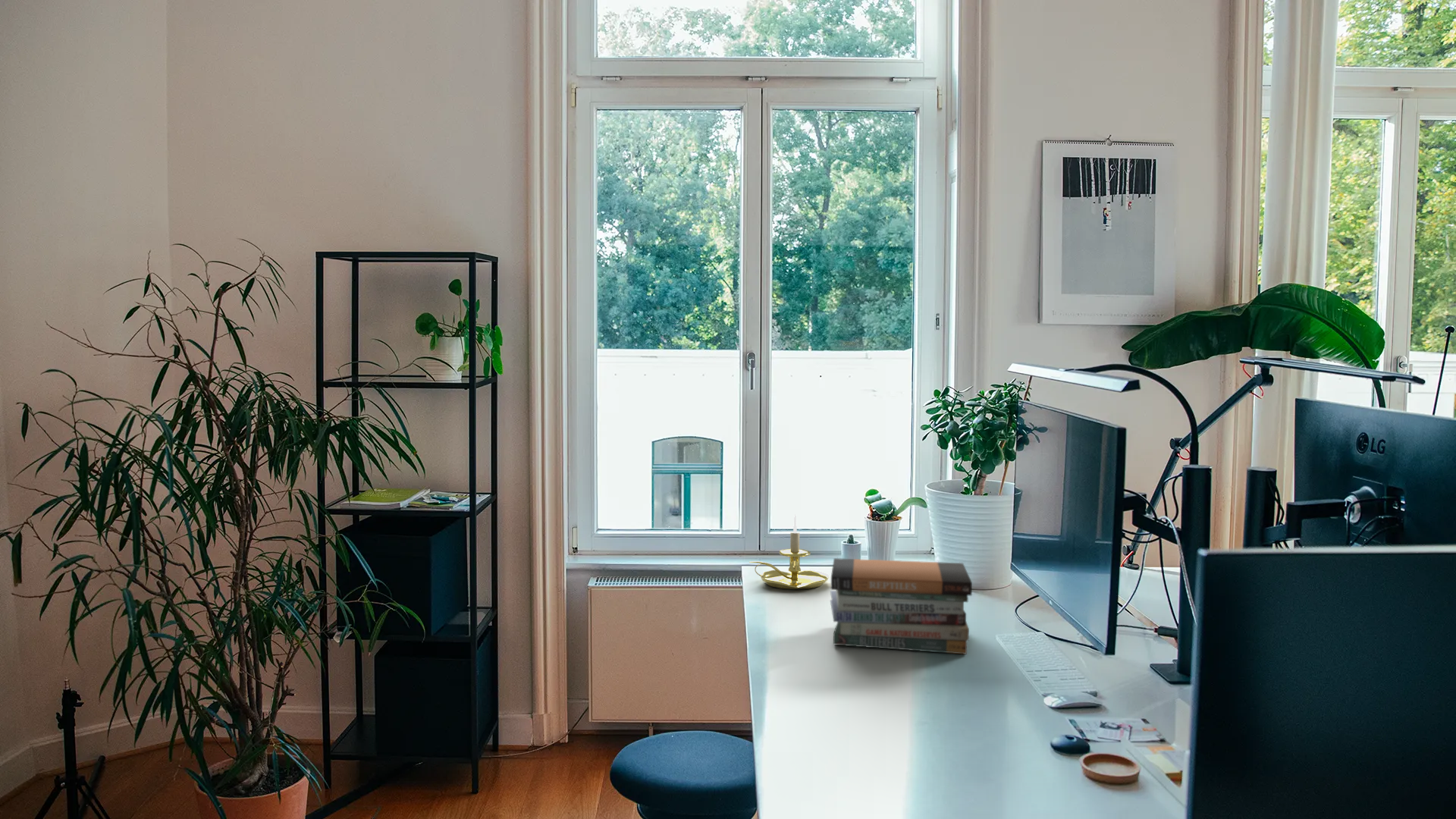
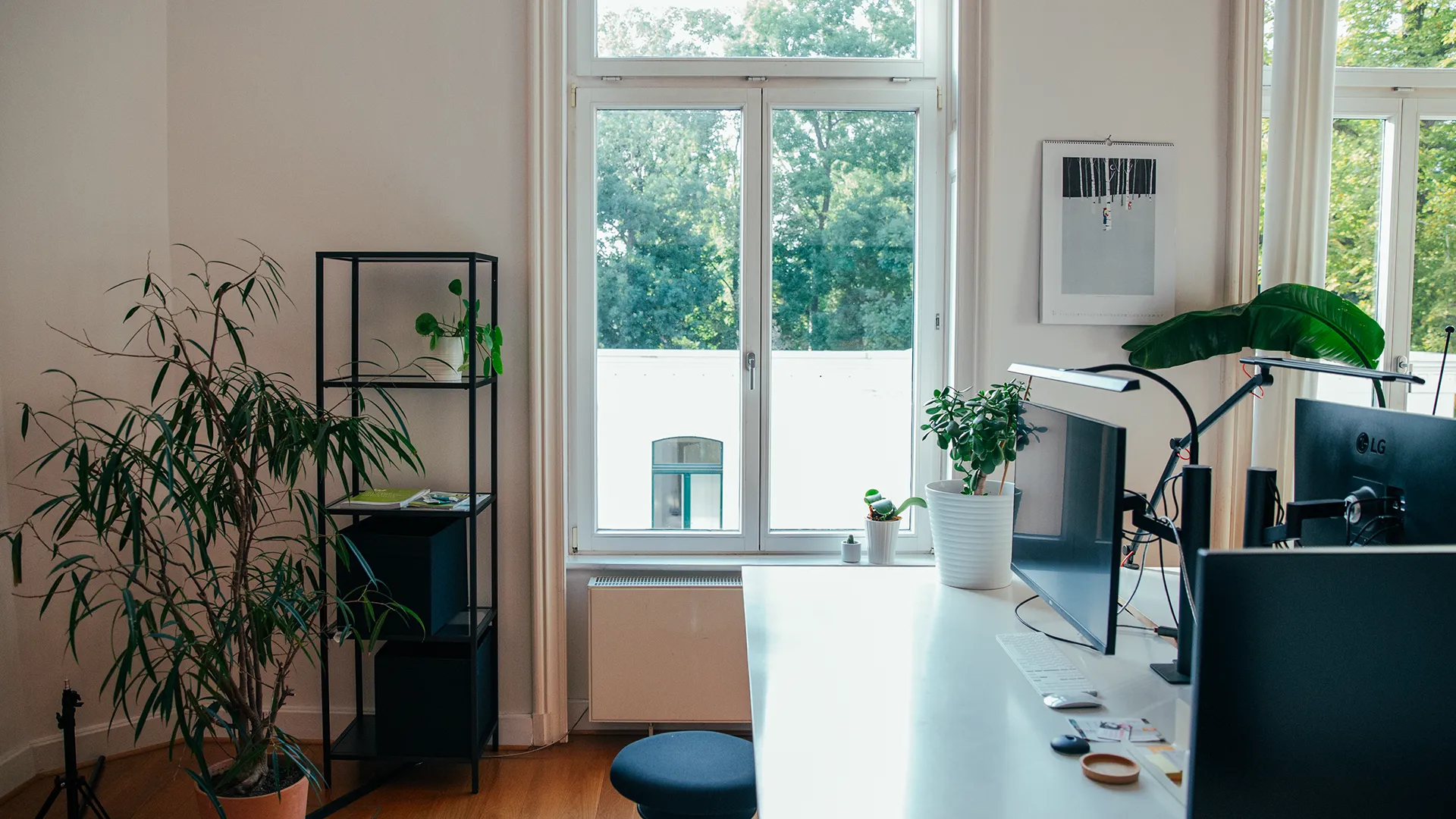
- candle holder [748,513,830,590]
- book stack [830,557,973,655]
